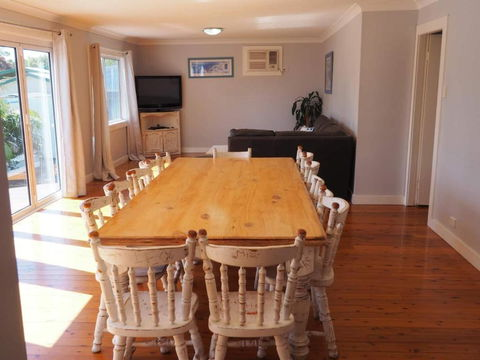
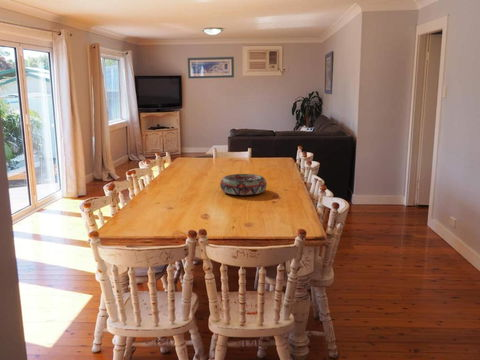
+ decorative bowl [219,173,268,196]
